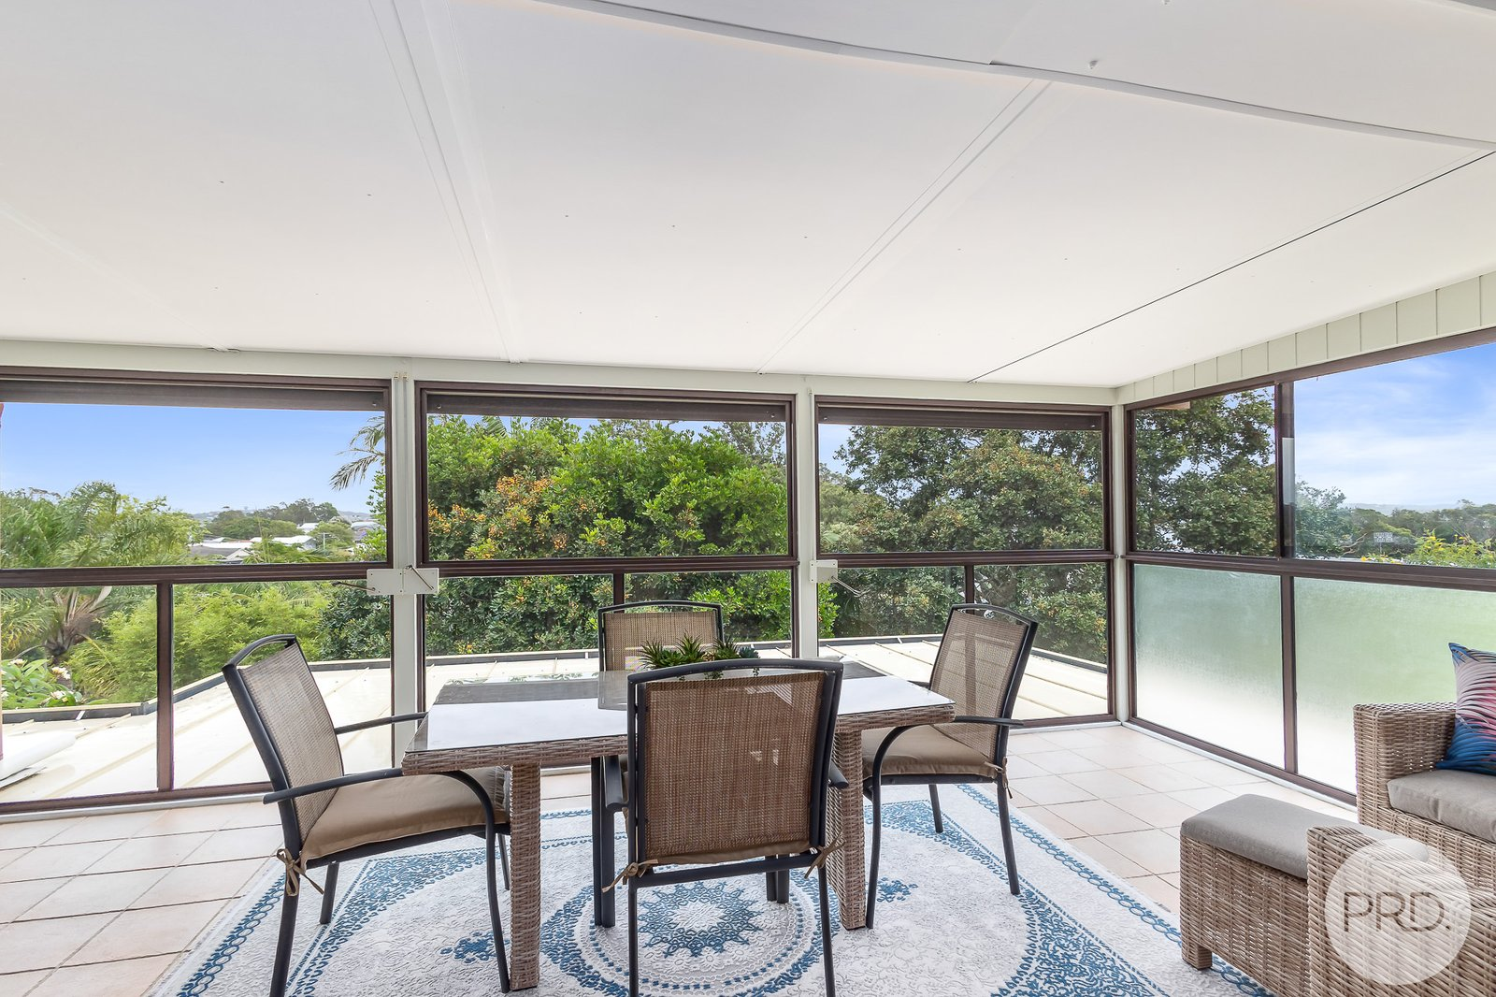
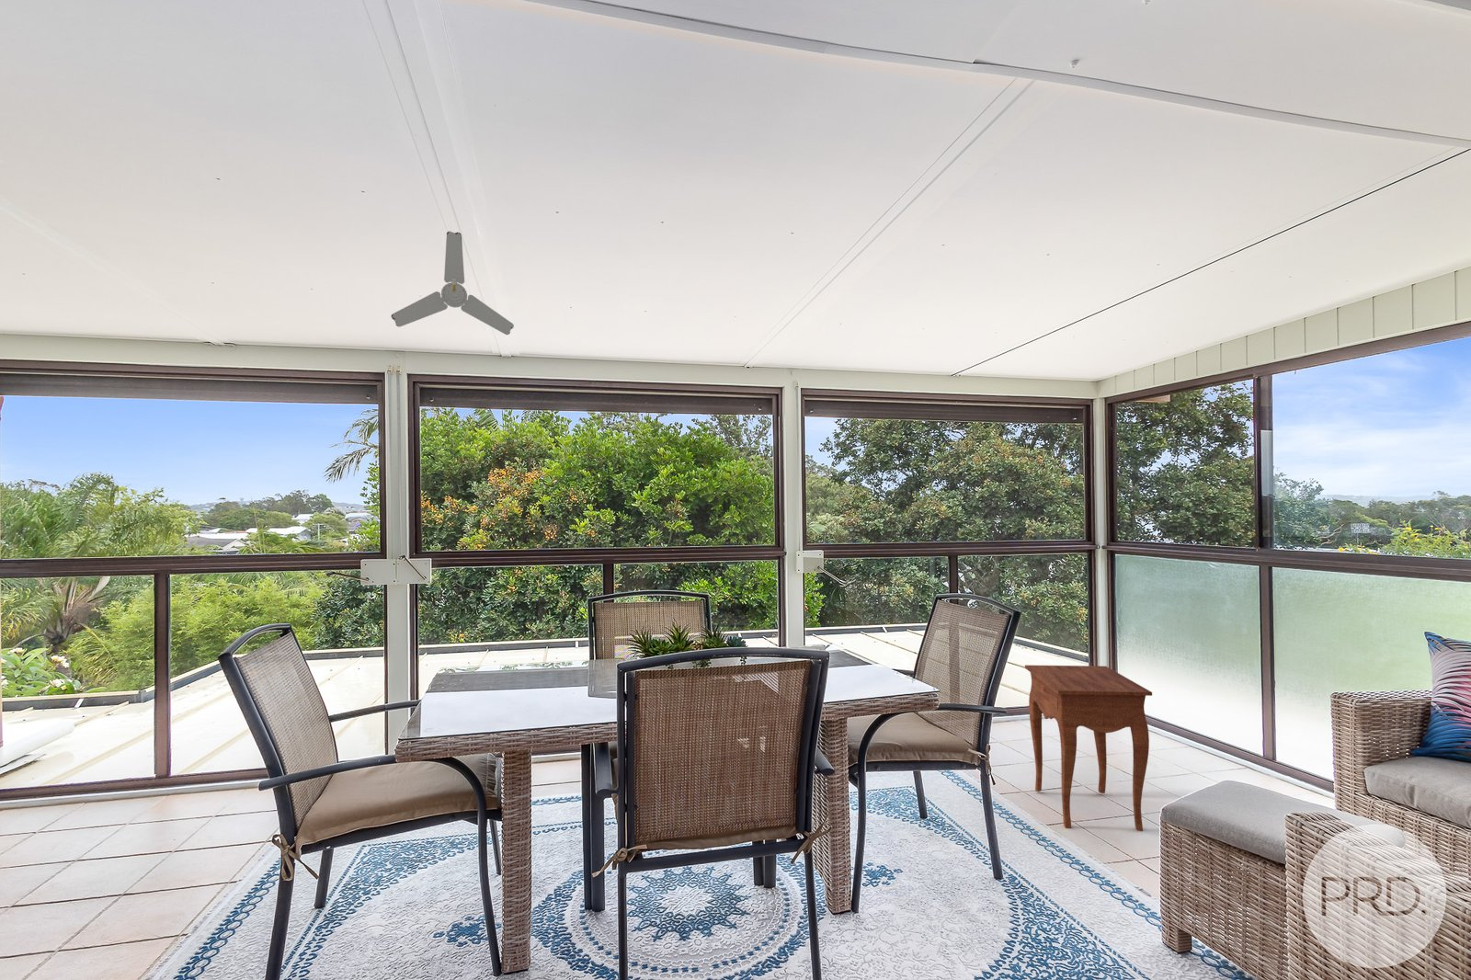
+ ceiling fan [390,231,515,336]
+ side table [1024,664,1153,832]
